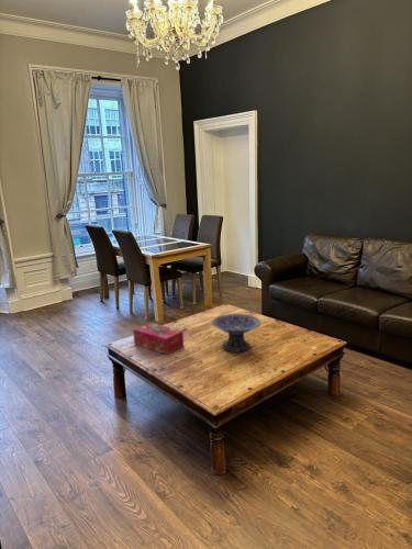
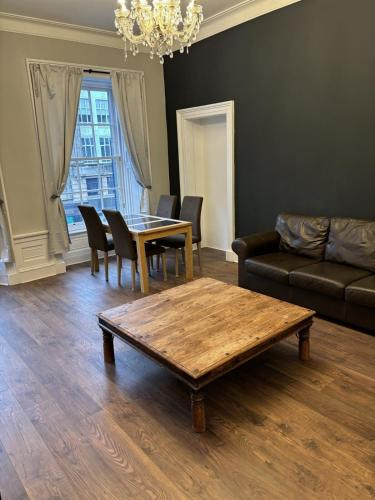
- tissue box [132,322,185,356]
- decorative bowl [211,313,261,352]
